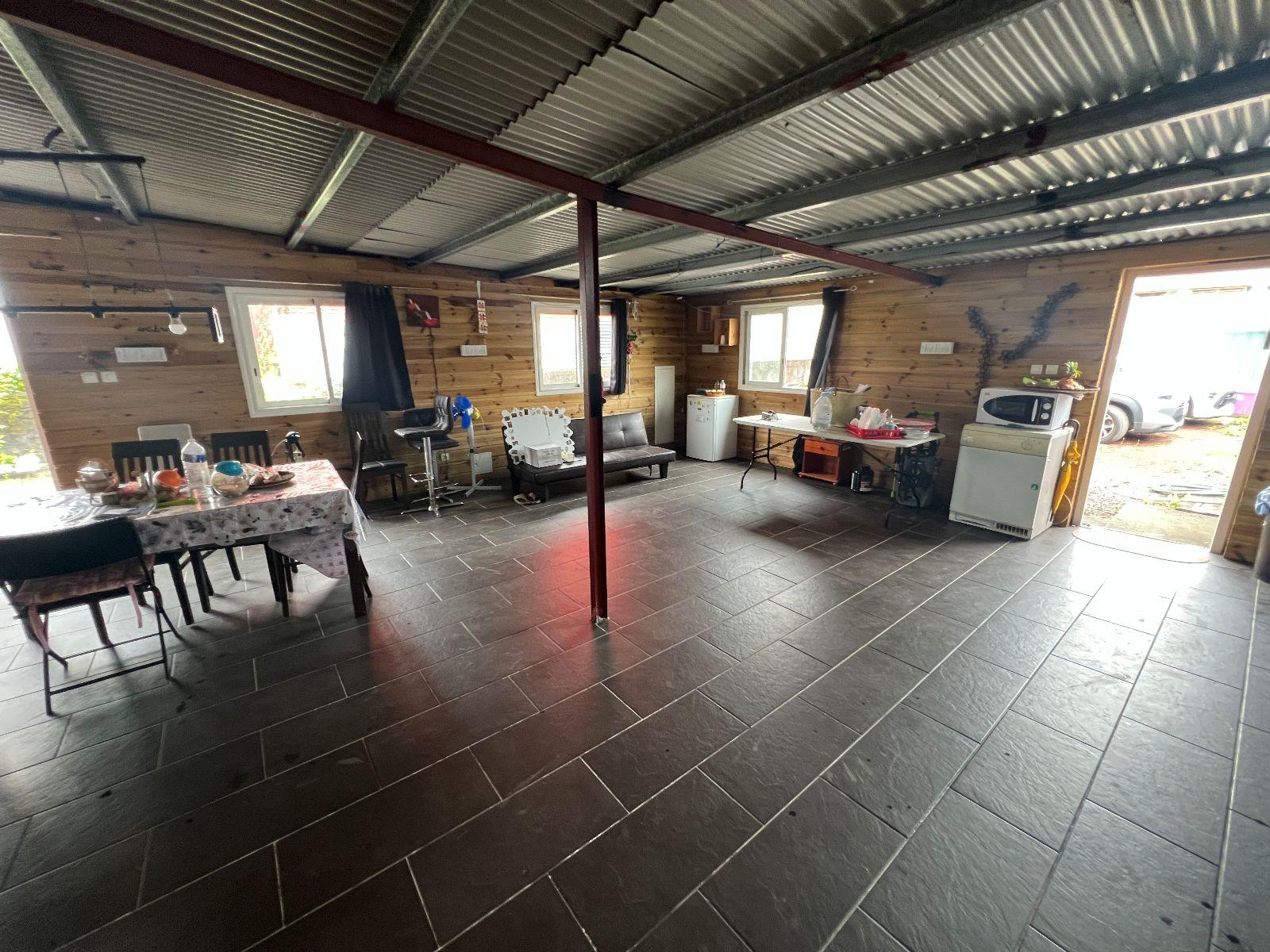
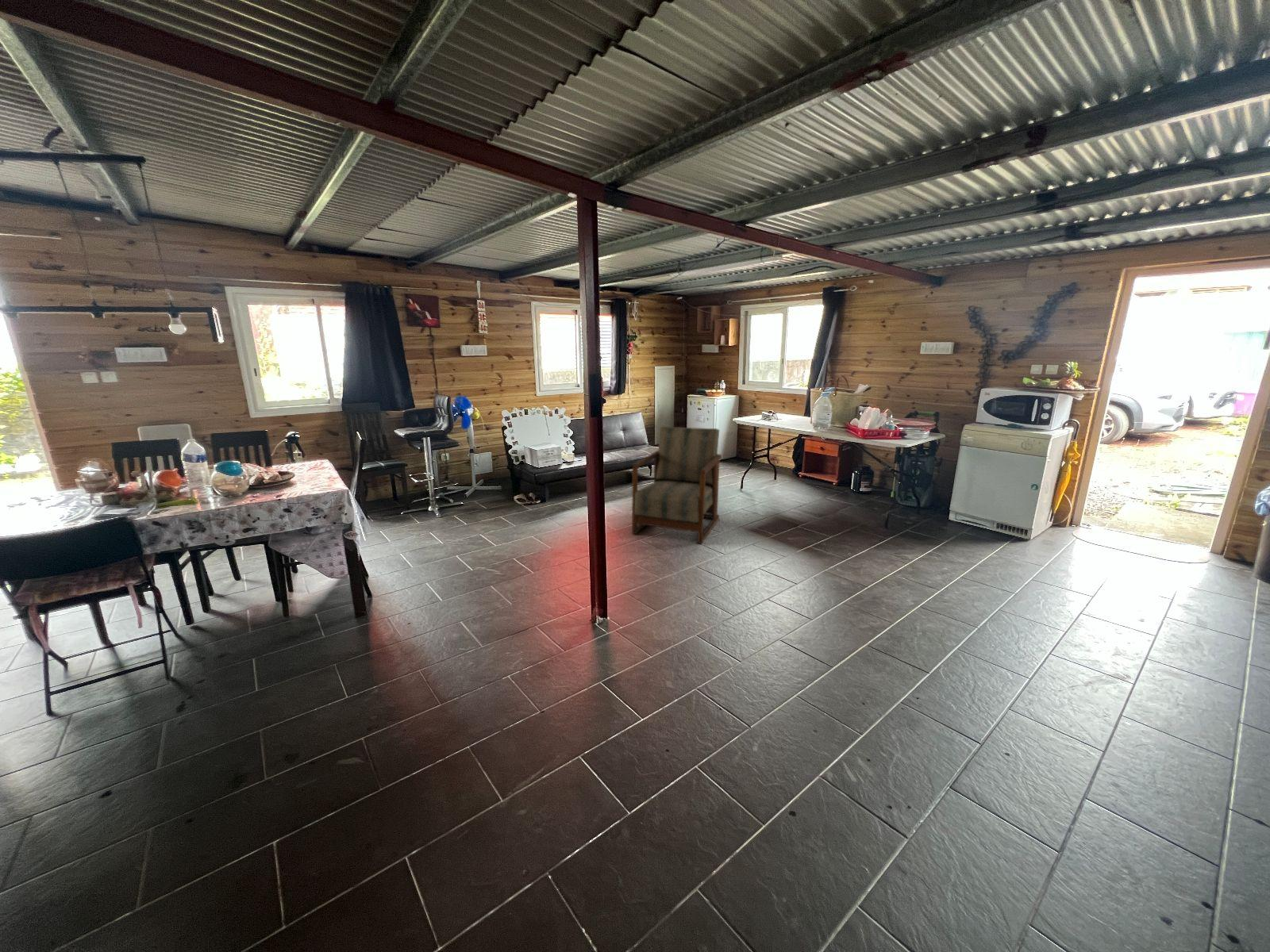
+ armchair [631,425,722,545]
